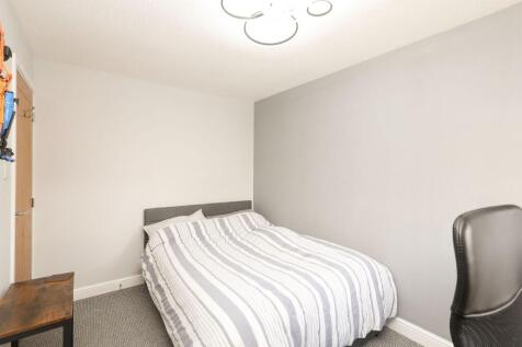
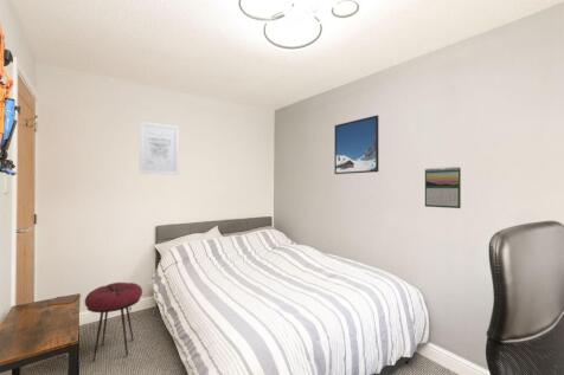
+ calendar [424,166,462,209]
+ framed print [333,115,379,175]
+ wall art [139,121,180,176]
+ stool [84,282,143,363]
